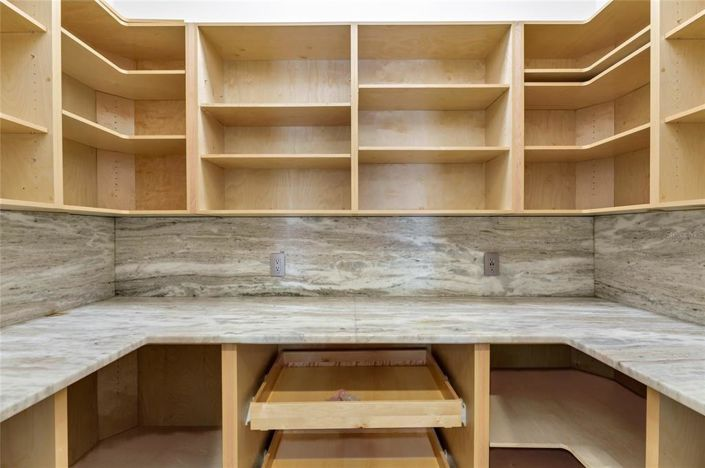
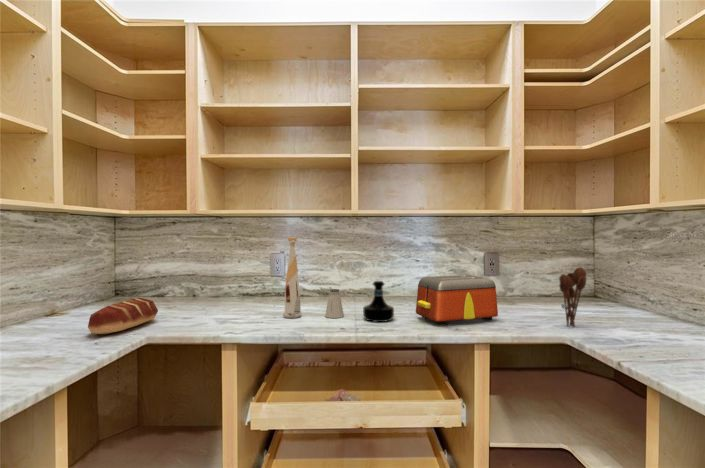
+ bread loaf [87,297,159,335]
+ utensil holder [558,266,587,328]
+ saltshaker [324,288,345,319]
+ tequila bottle [362,280,395,323]
+ toaster [415,274,499,326]
+ bottle [282,236,303,319]
